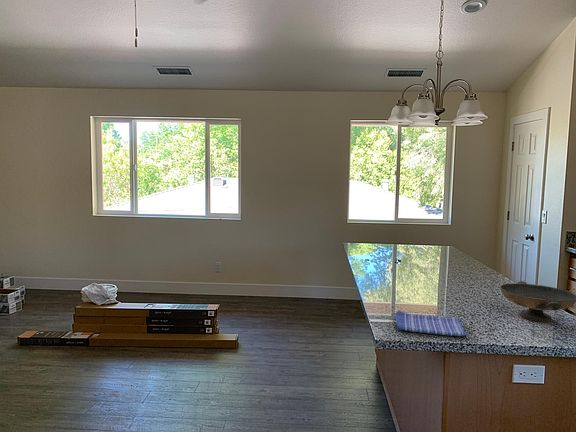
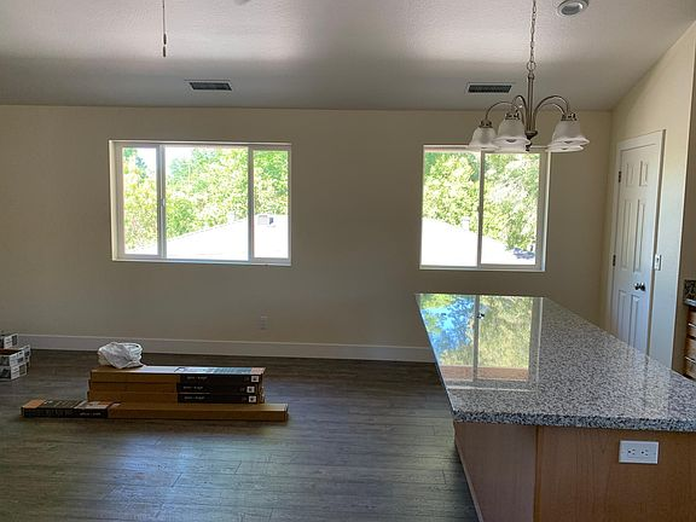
- dish towel [395,310,468,337]
- decorative bowl [499,280,576,323]
